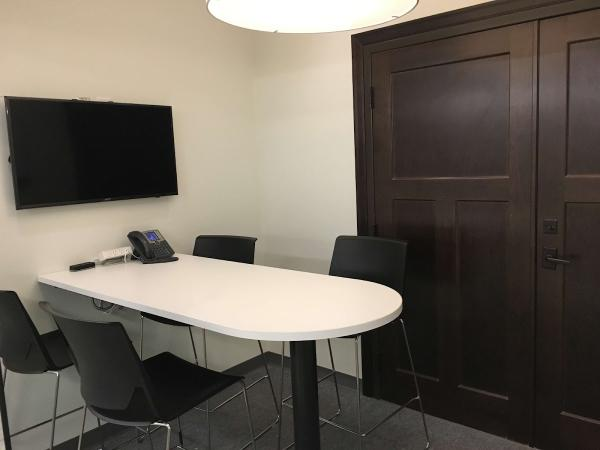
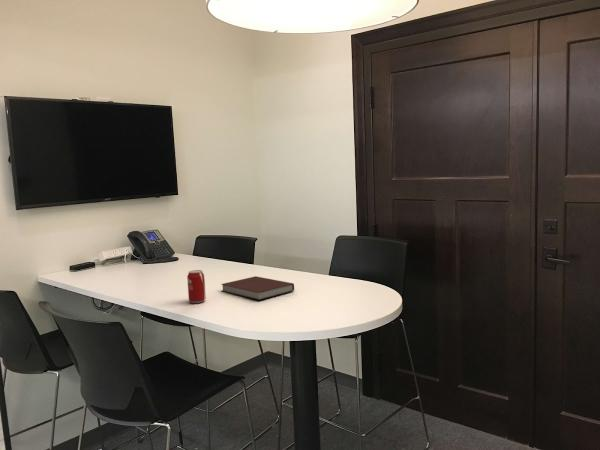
+ notebook [220,275,295,301]
+ beverage can [186,269,207,304]
